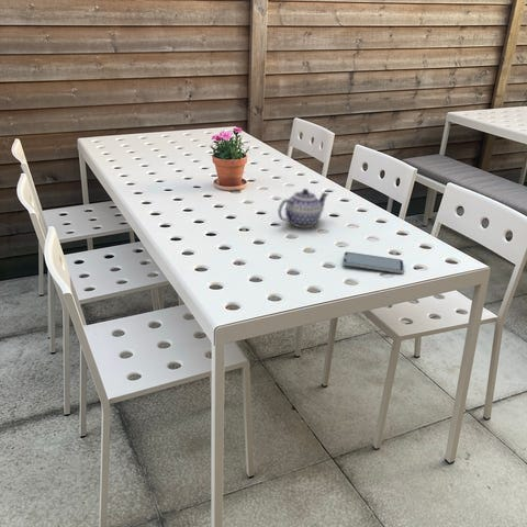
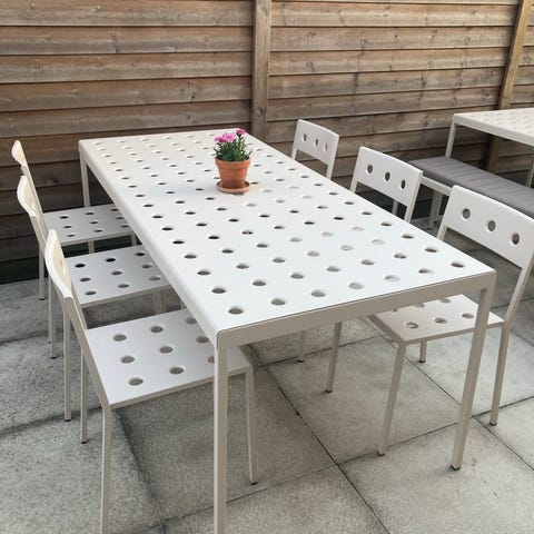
- smartphone [341,250,405,274]
- teapot [277,188,329,228]
